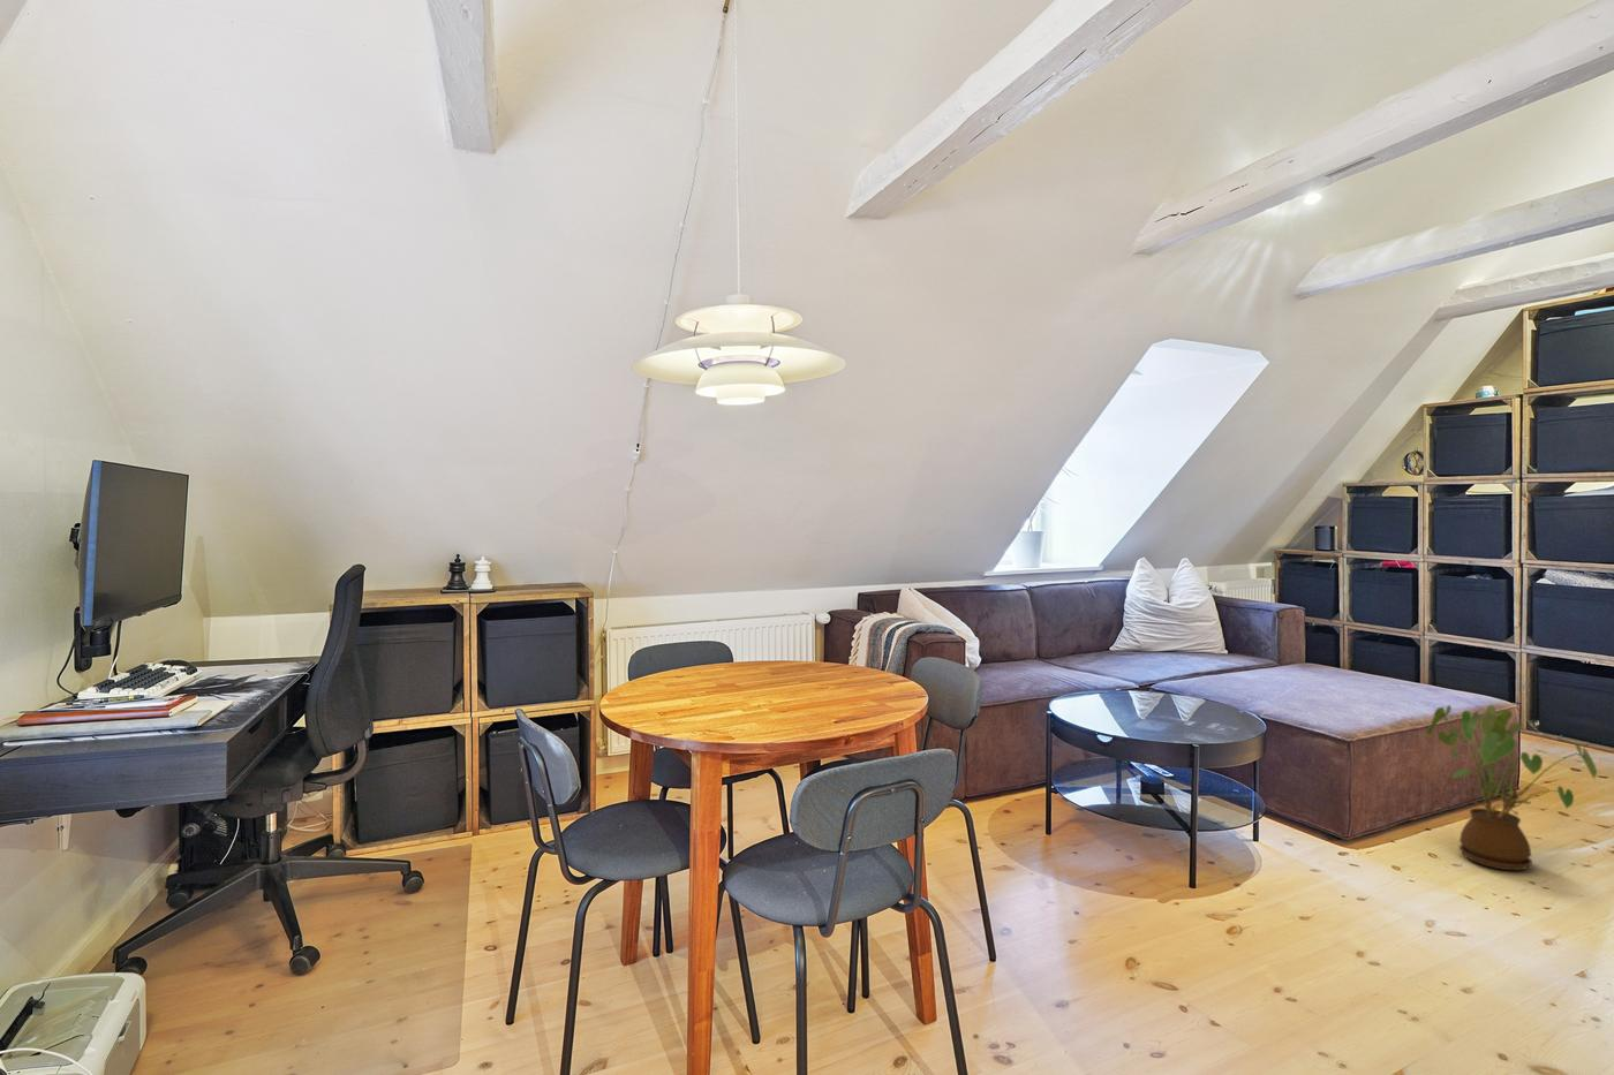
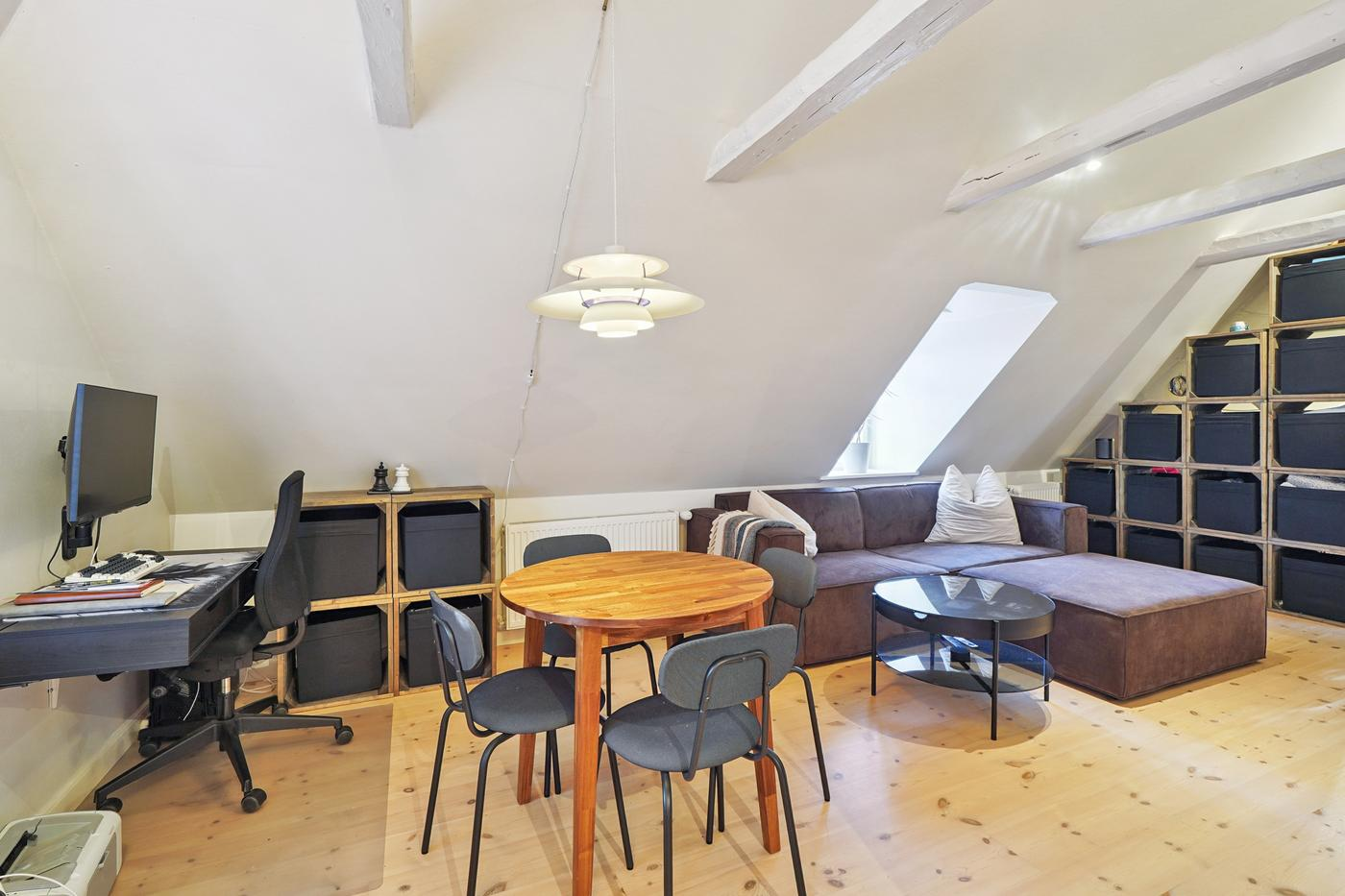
- house plant [1424,704,1598,872]
